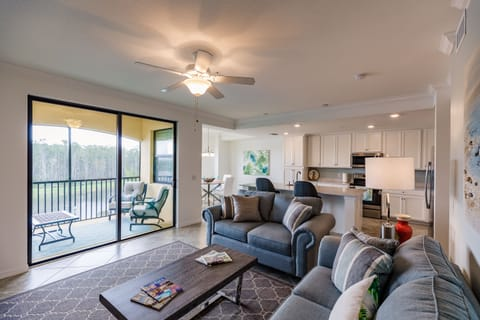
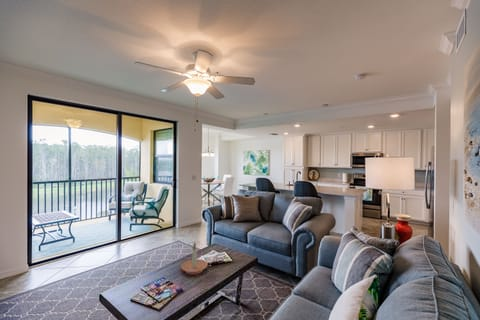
+ candle holder [180,241,209,275]
